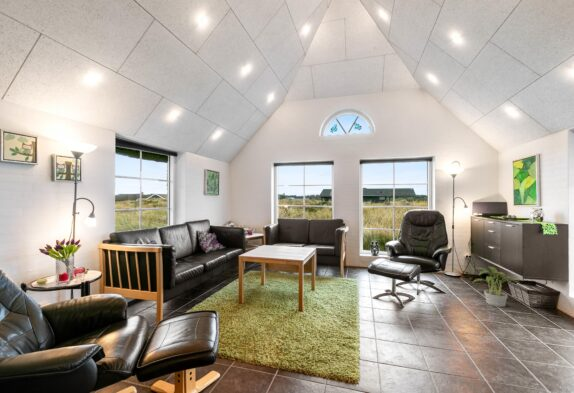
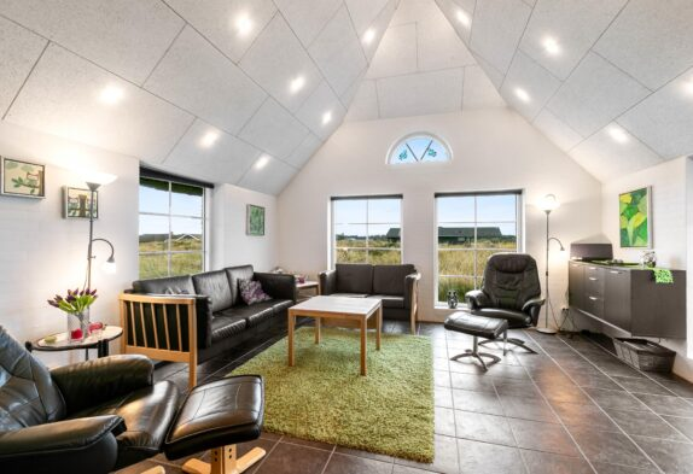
- potted plant [471,266,522,308]
